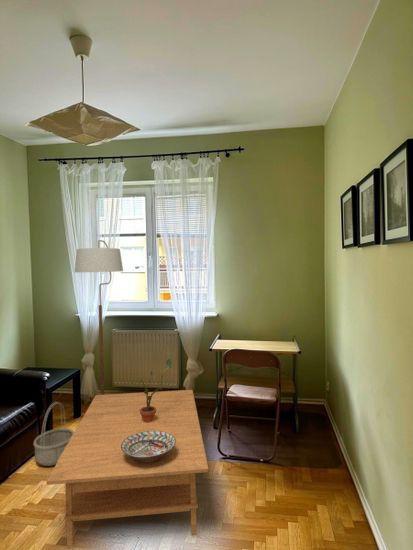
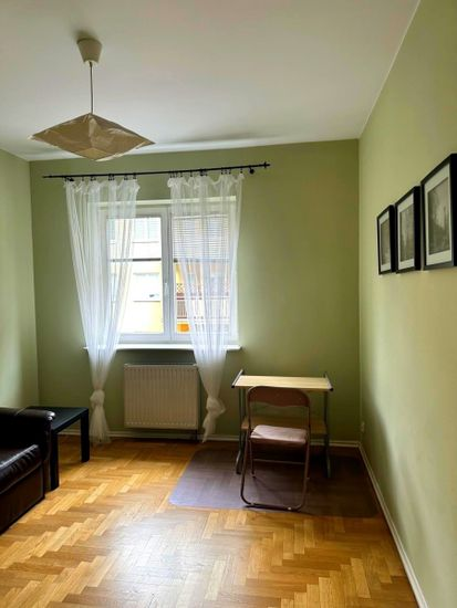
- floor lamp [74,239,124,395]
- potted plant [130,358,173,423]
- basket [32,401,75,467]
- coffee table [46,389,210,549]
- decorative bowl [121,431,176,463]
